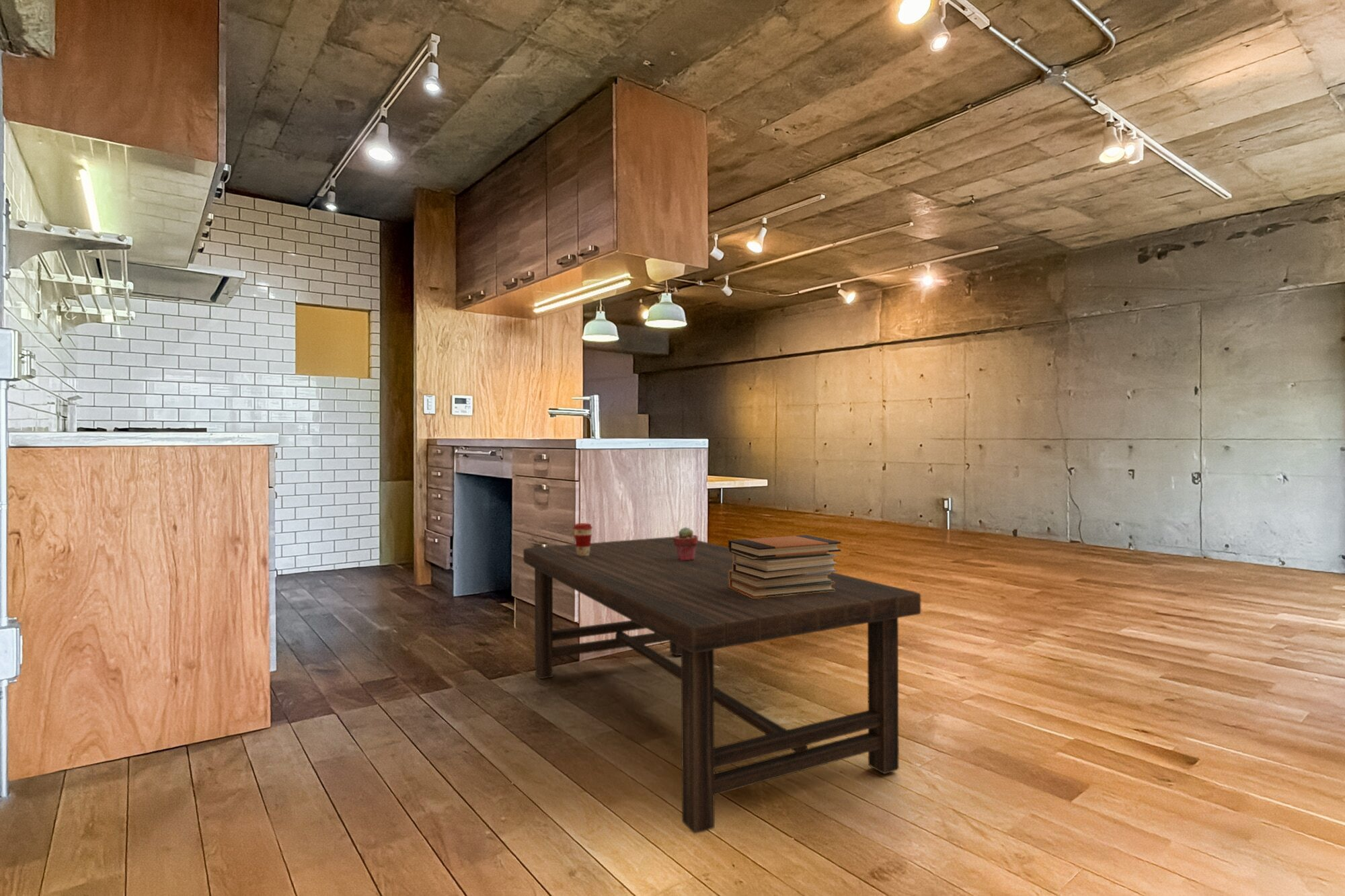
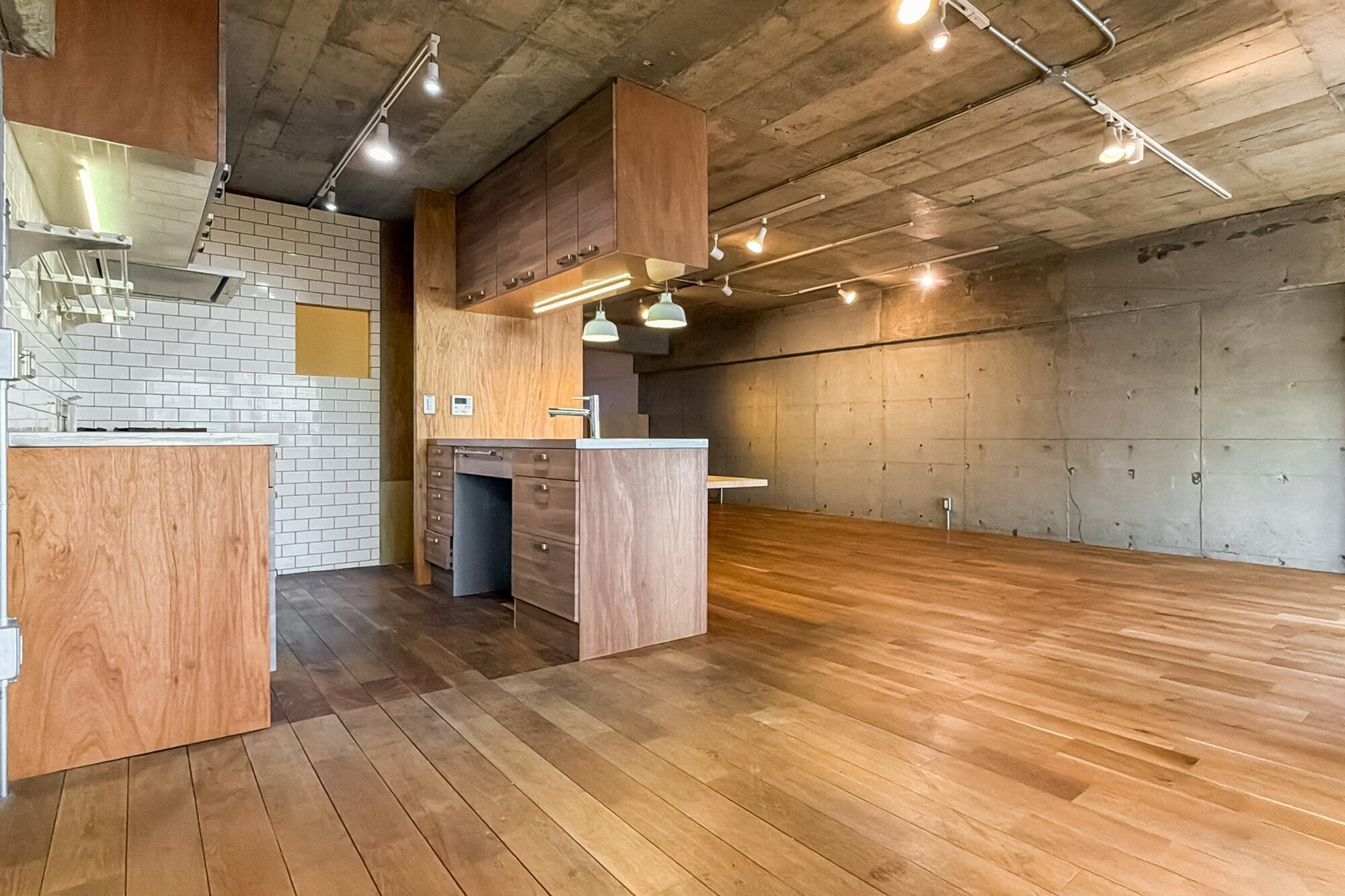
- book stack [728,534,841,598]
- potted succulent [673,526,699,561]
- coffee table [523,536,921,834]
- coffee cup [572,522,593,556]
